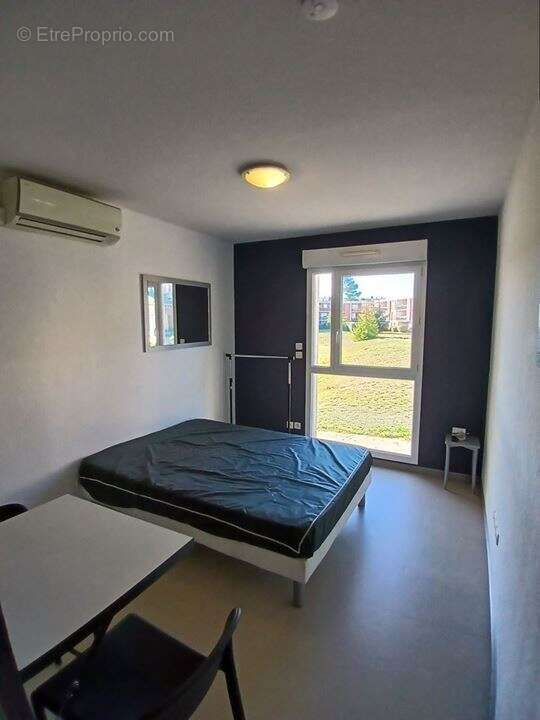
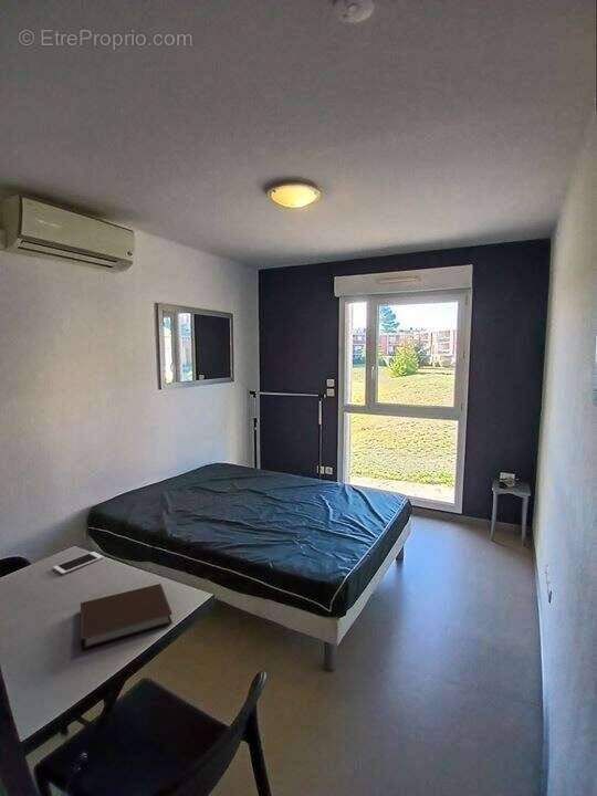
+ notebook [80,583,174,651]
+ cell phone [52,551,105,575]
